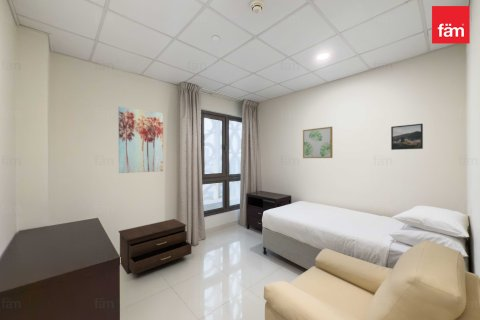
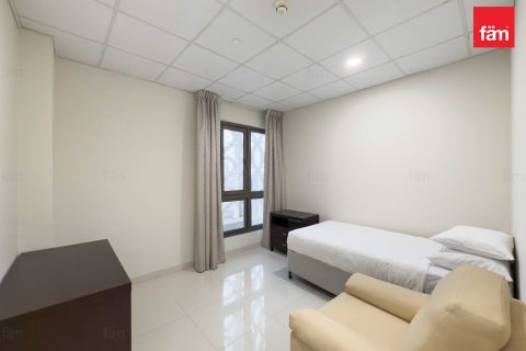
- drawer [118,218,193,276]
- wall art [302,126,333,159]
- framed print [390,123,424,151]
- wall art [117,106,164,174]
